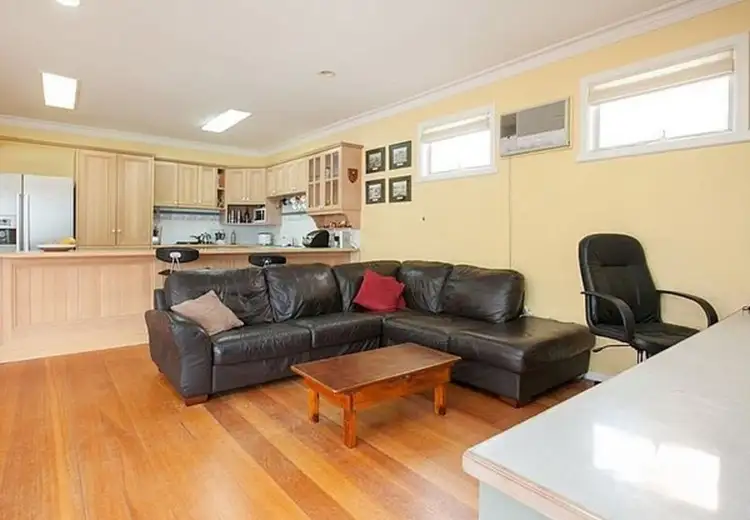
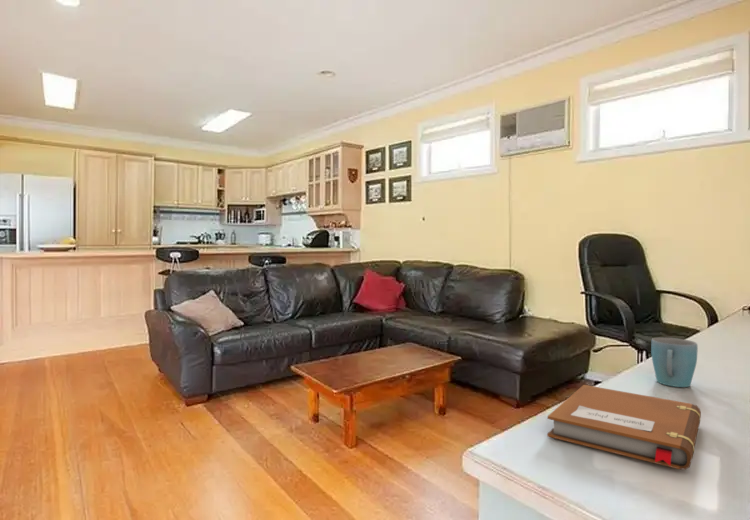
+ notebook [546,384,702,471]
+ mug [650,337,699,388]
